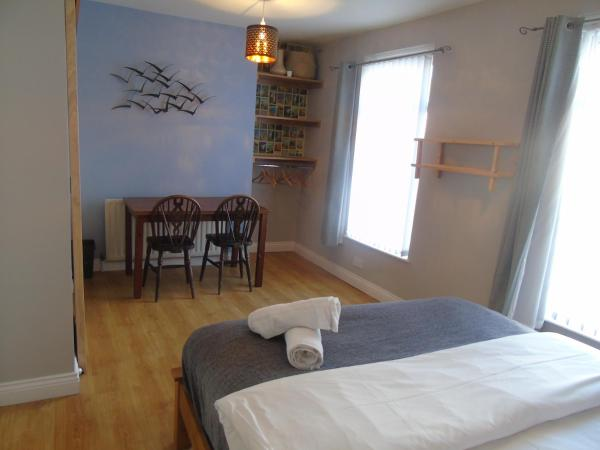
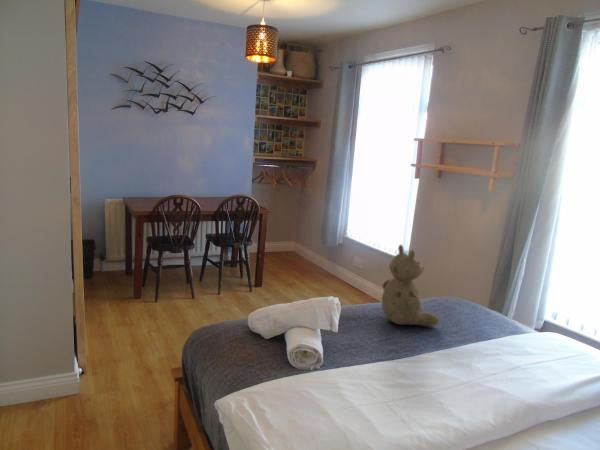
+ teddy bear [381,244,440,327]
